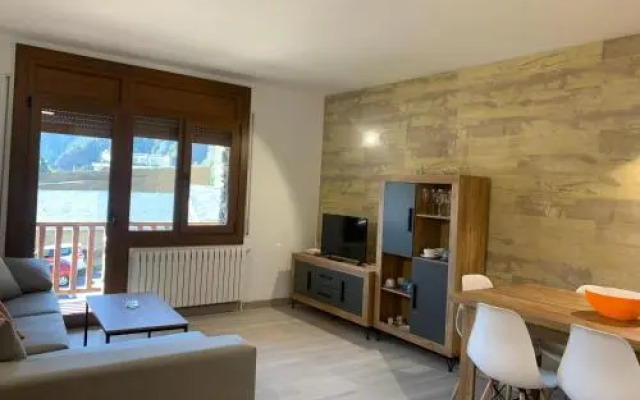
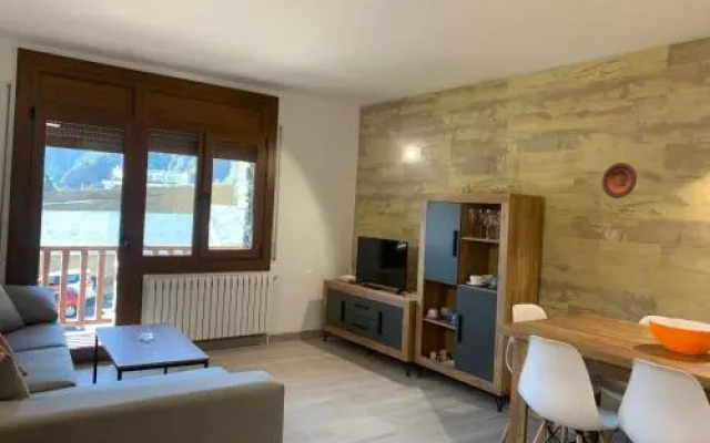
+ decorative plate [601,162,638,199]
